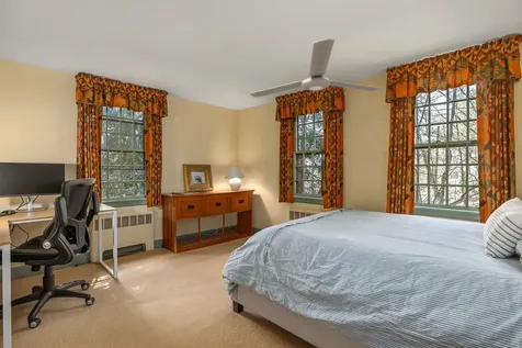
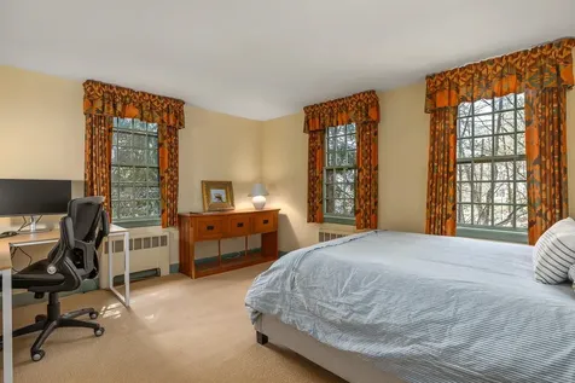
- ceiling fan [249,37,383,99]
